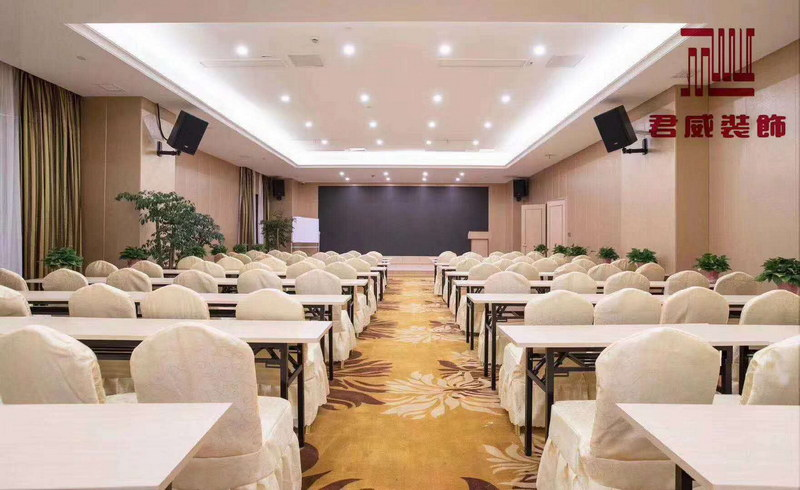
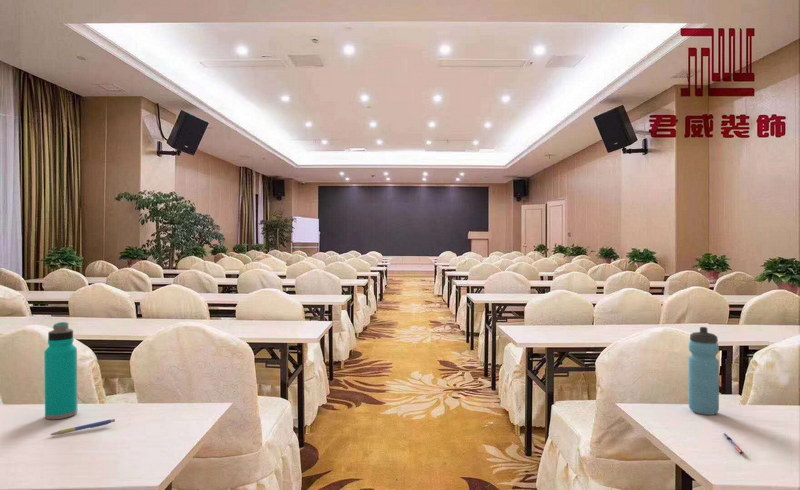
+ pen [722,432,744,455]
+ pen [49,418,116,436]
+ water bottle [688,326,720,416]
+ water bottle [43,321,79,420]
